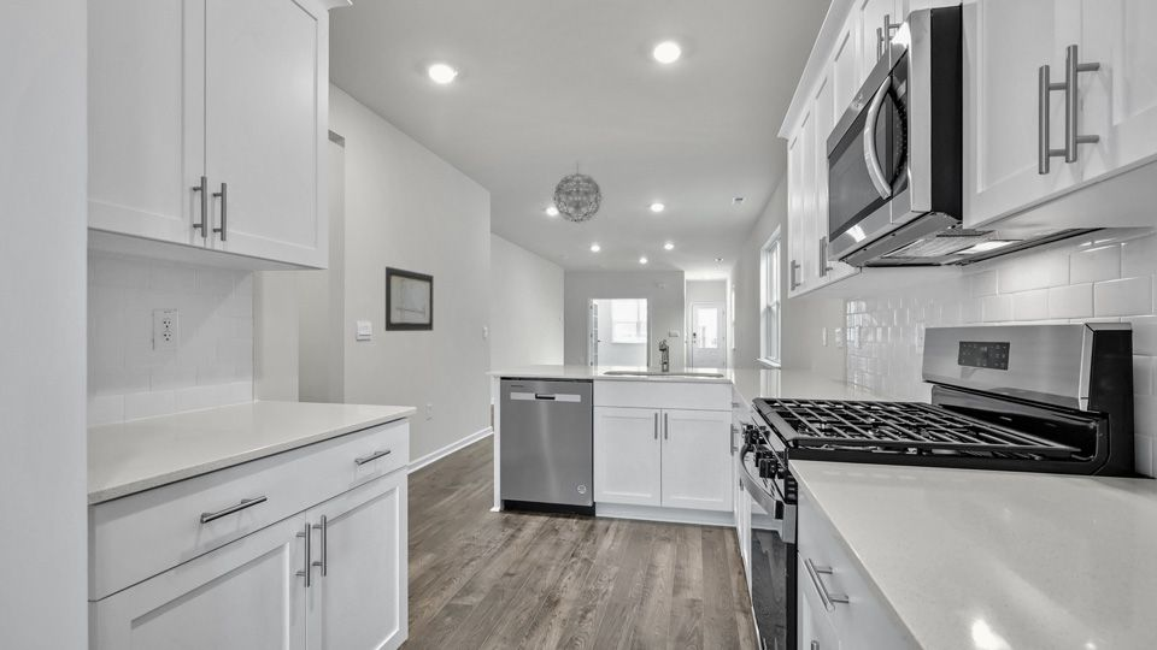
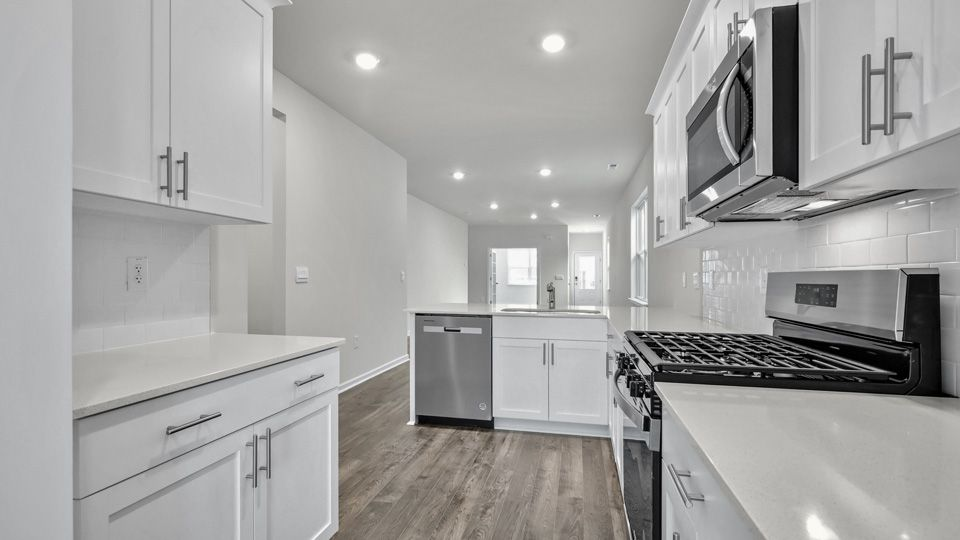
- wall art [384,266,435,332]
- pendant light [552,160,603,224]
